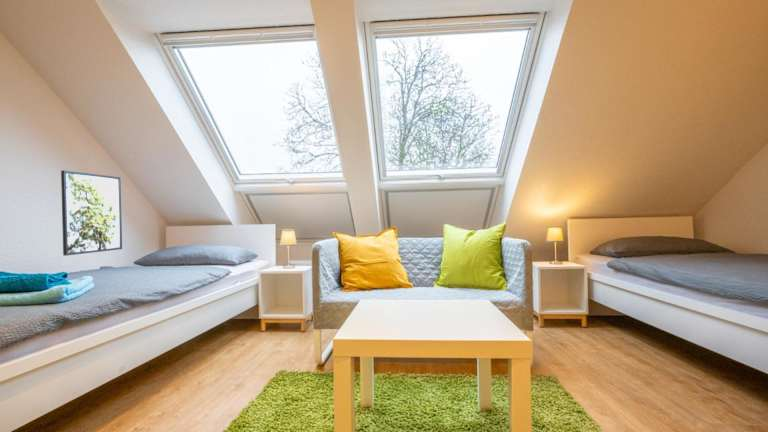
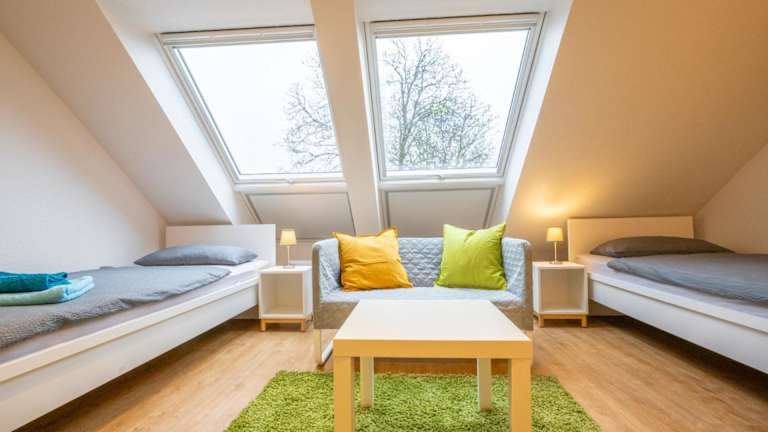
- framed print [60,169,123,257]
